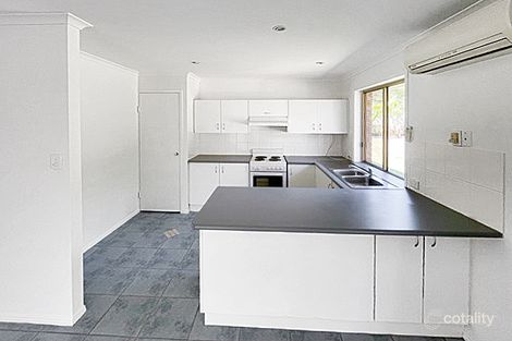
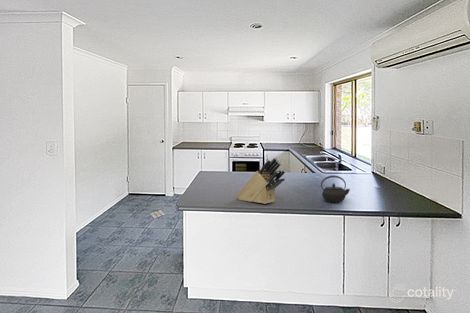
+ kettle [320,174,351,203]
+ knife block [235,156,287,205]
